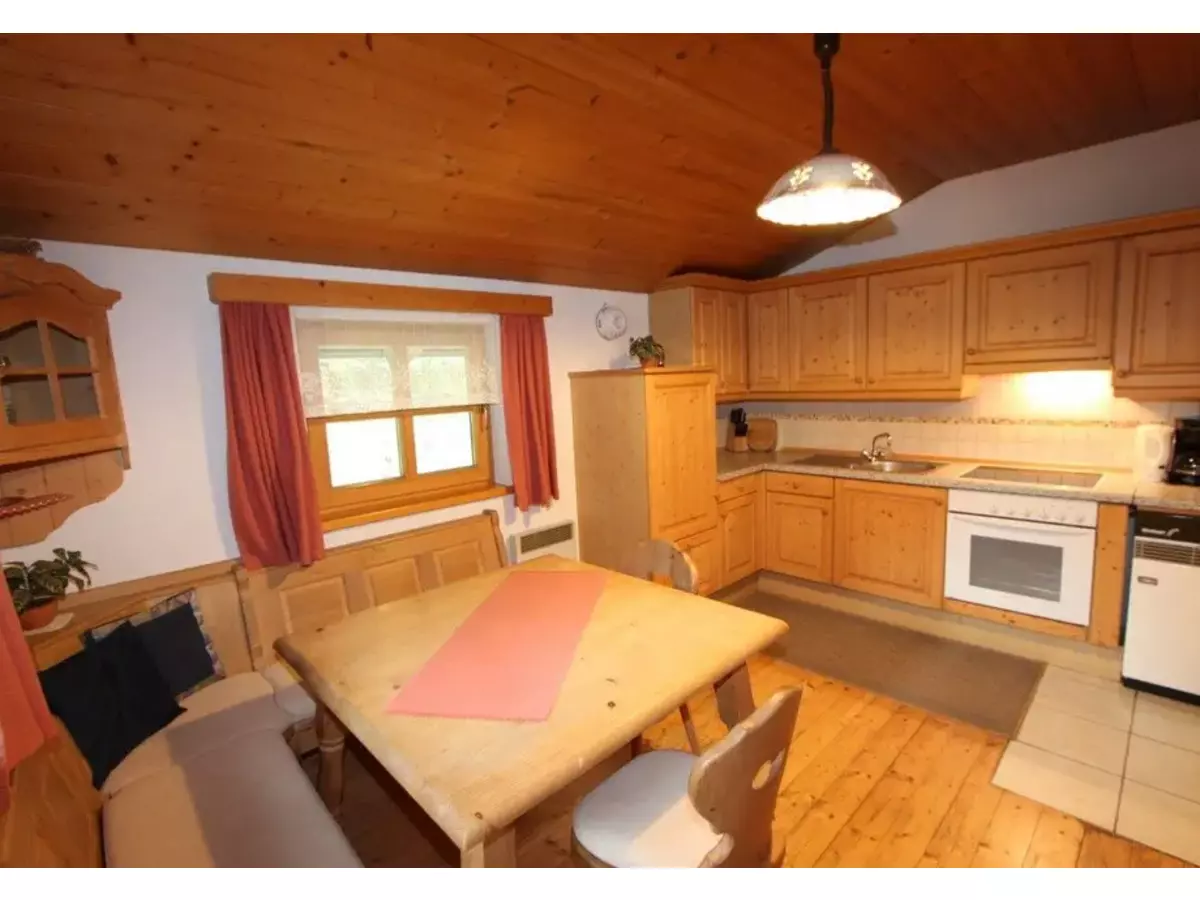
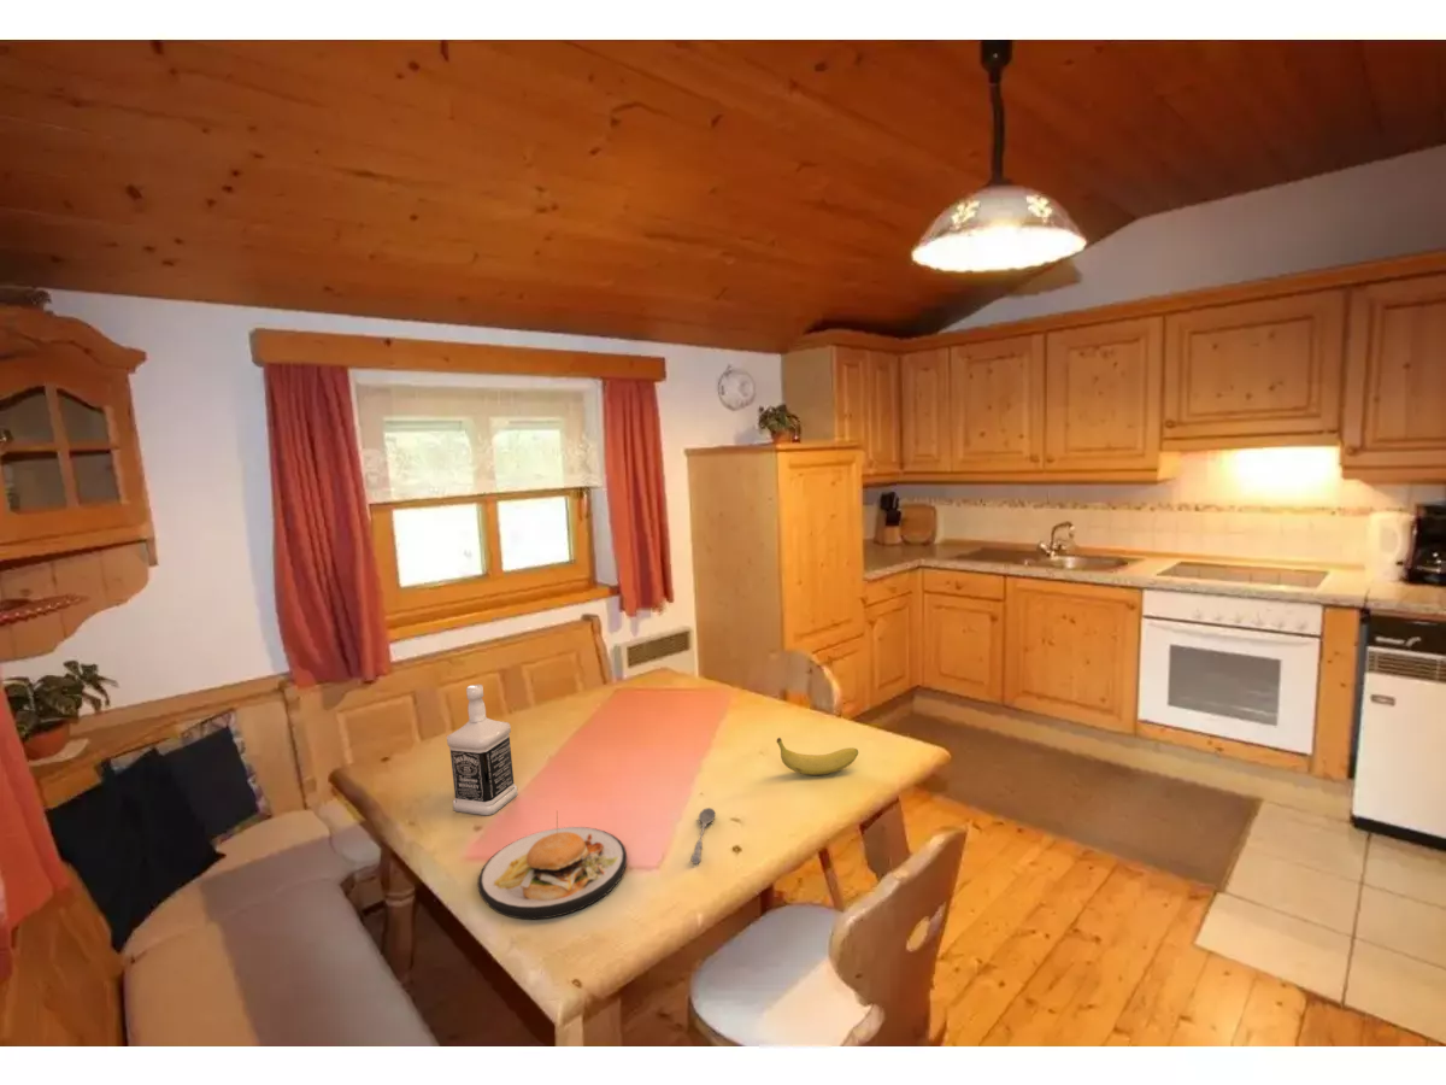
+ fruit [776,737,859,776]
+ bottle [446,684,519,816]
+ soupspoon [690,807,716,866]
+ plate [477,810,628,921]
